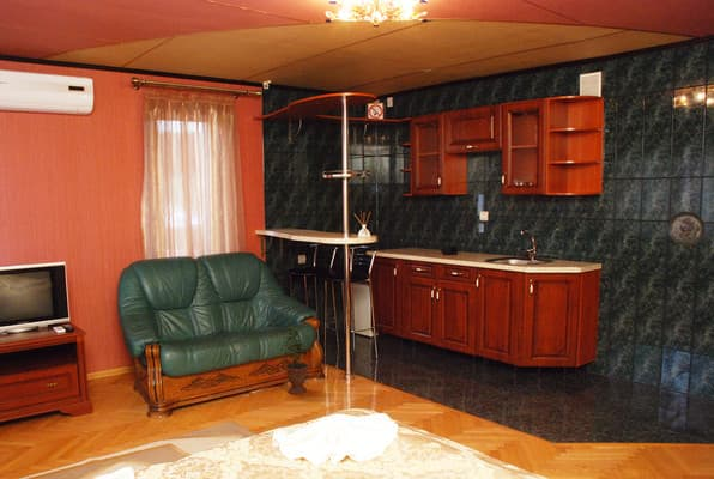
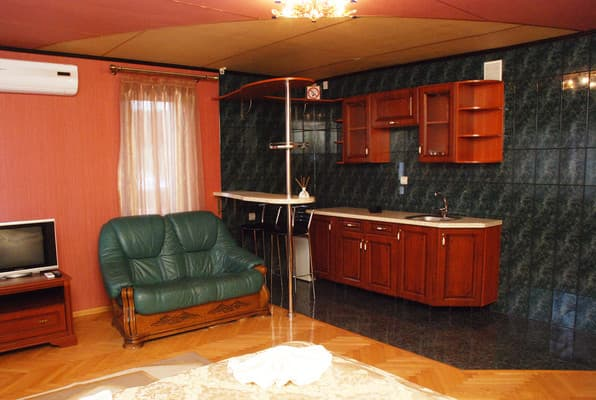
- potted plant [279,323,310,395]
- decorative plate [666,211,706,248]
